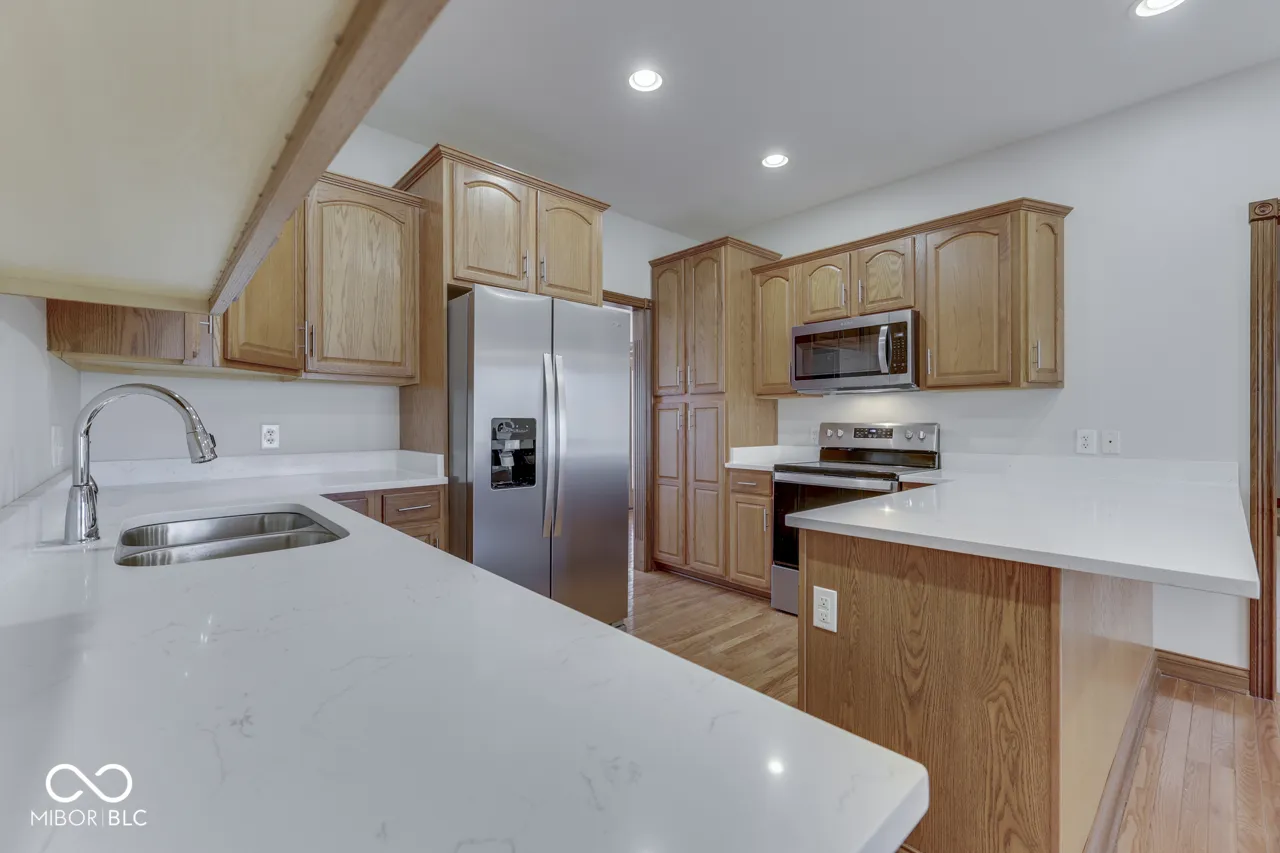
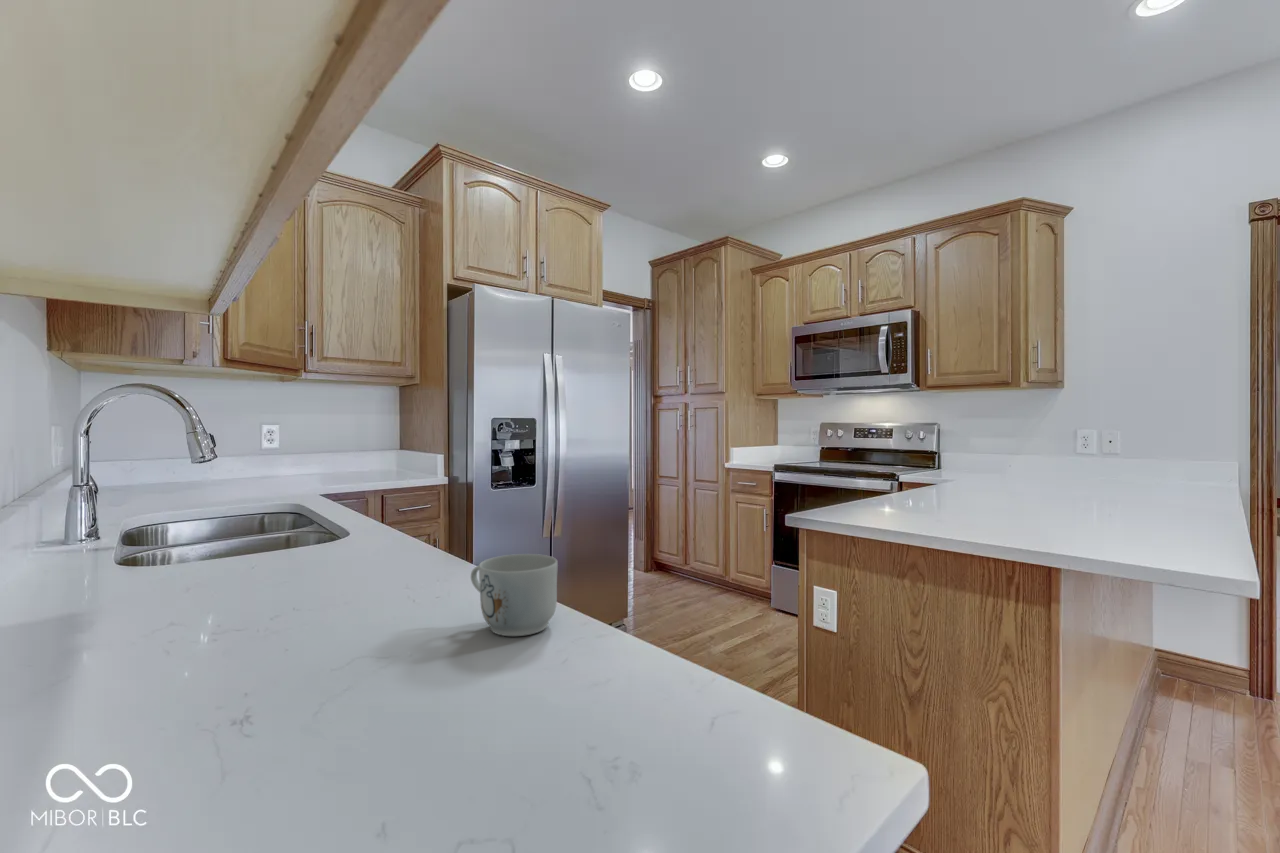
+ mug [470,553,559,637]
